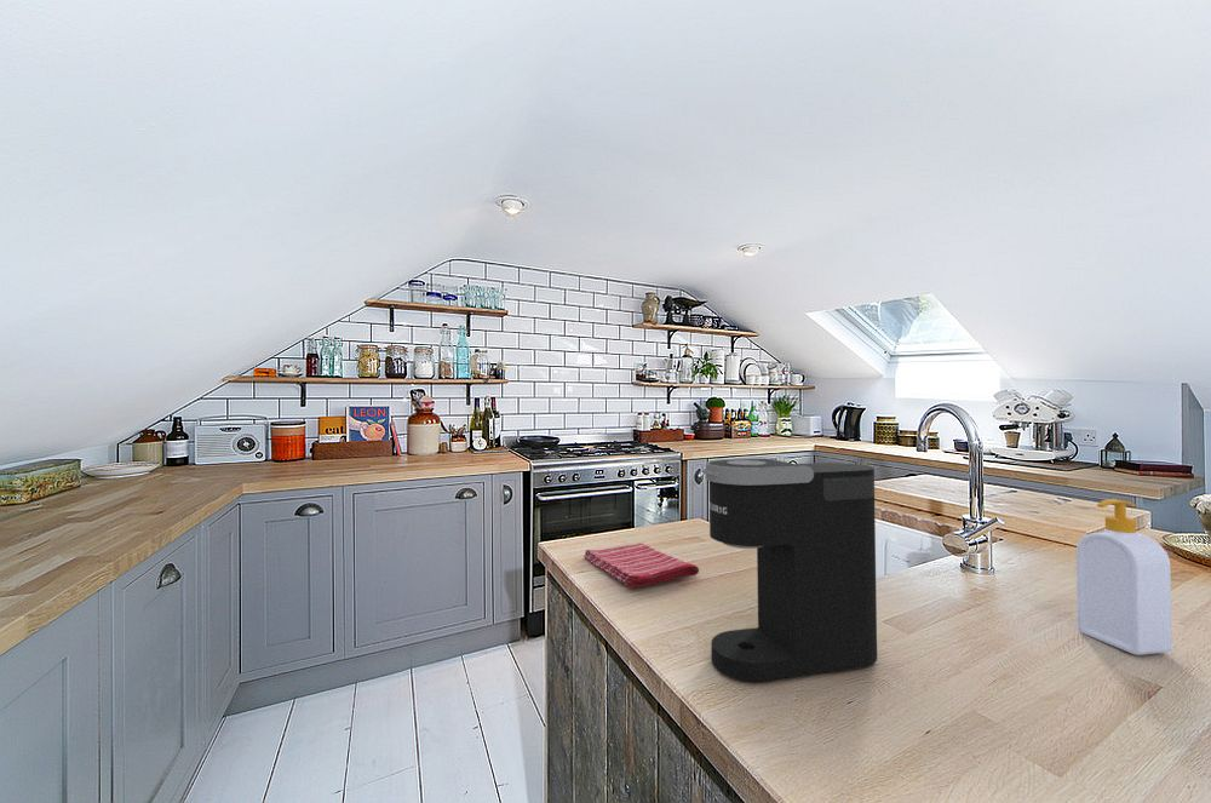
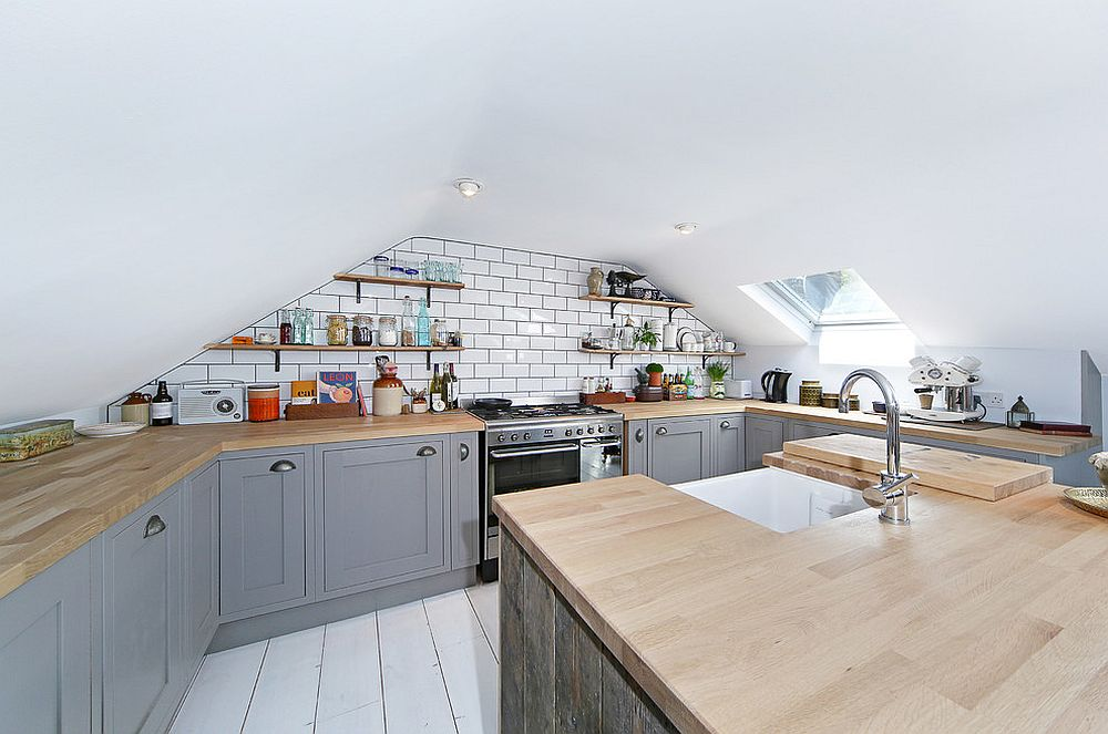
- coffee maker [702,457,878,684]
- dish towel [582,541,700,590]
- soap bottle [1075,498,1173,656]
